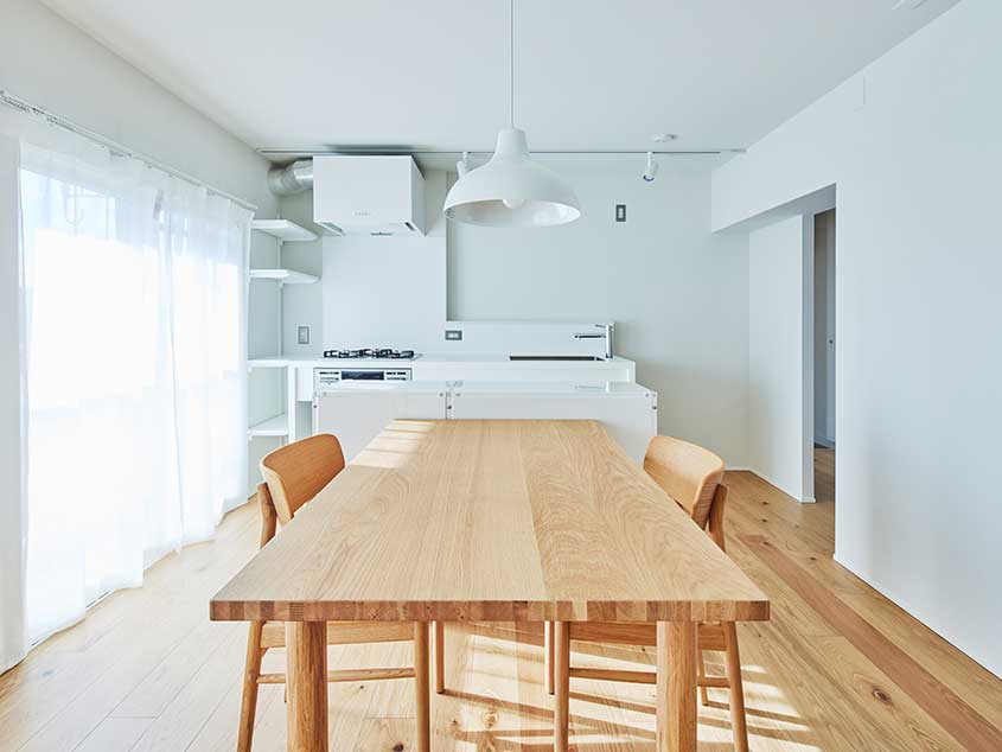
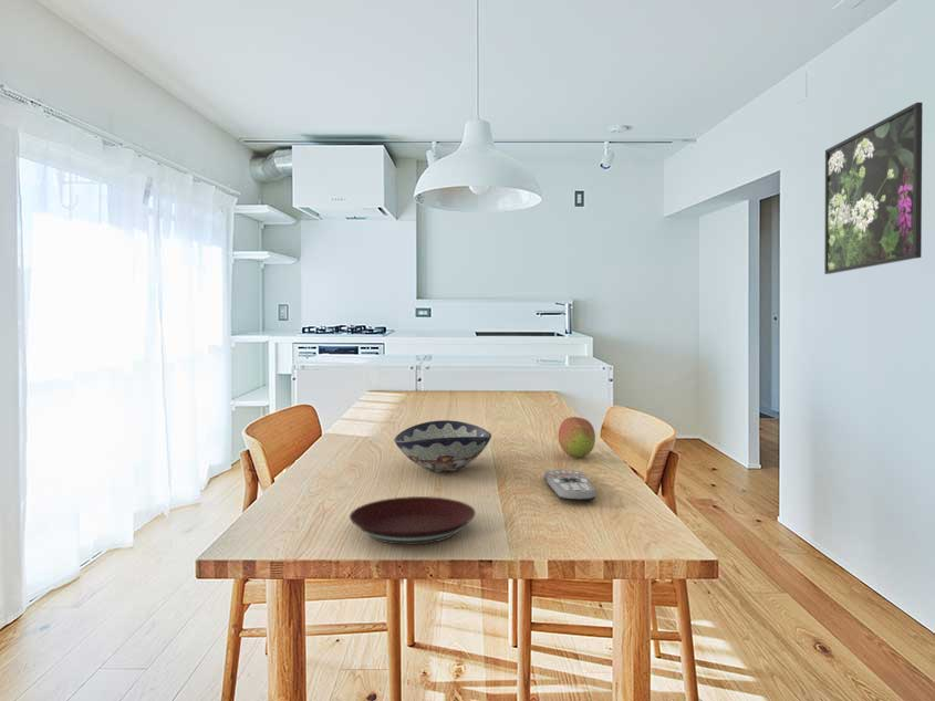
+ decorative bowl [393,419,492,473]
+ fruit [558,416,596,459]
+ plate [349,495,477,545]
+ remote control [543,470,598,502]
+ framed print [823,102,924,275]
